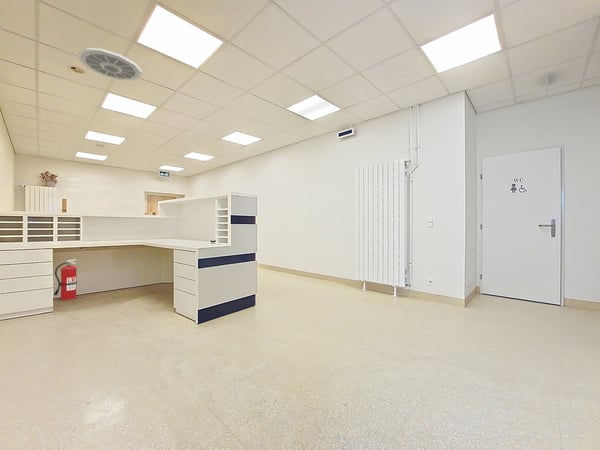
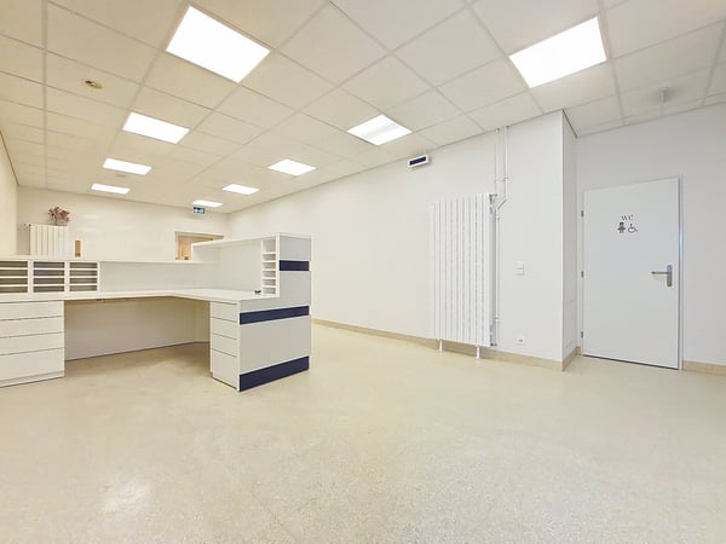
- ceiling vent [76,47,143,82]
- fire extinguisher [53,258,78,301]
